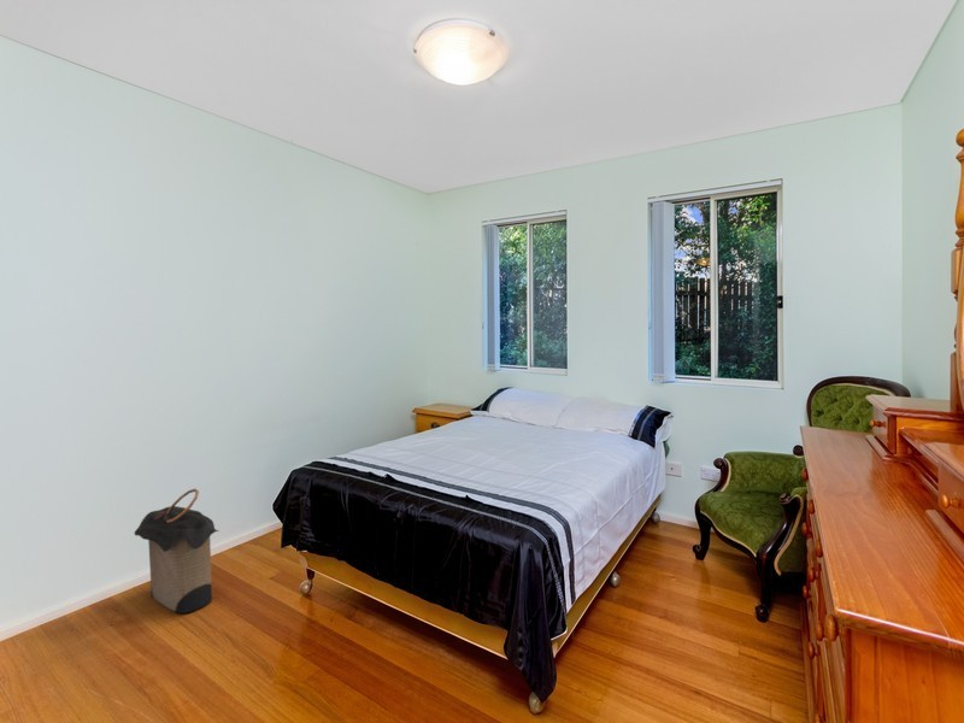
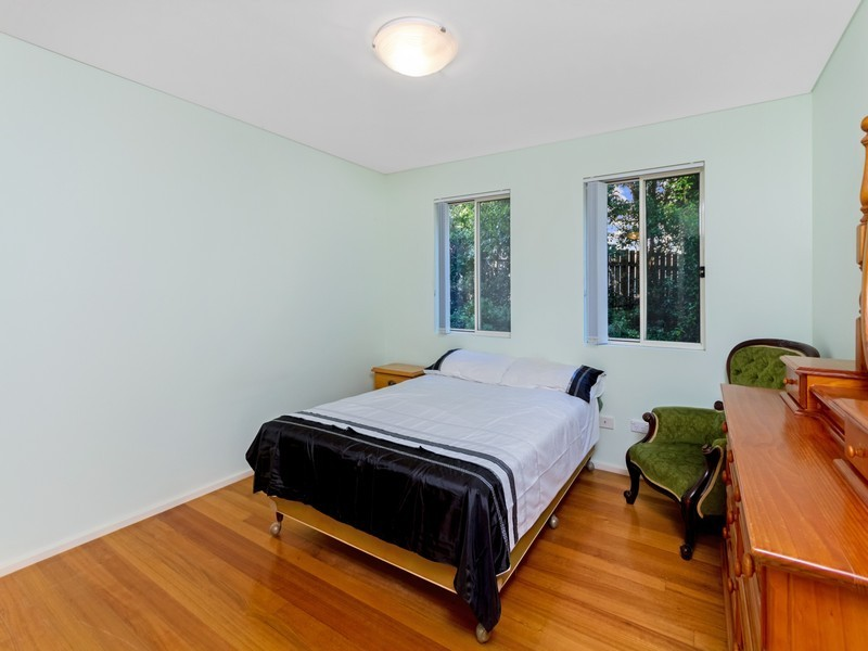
- laundry hamper [134,488,221,615]
